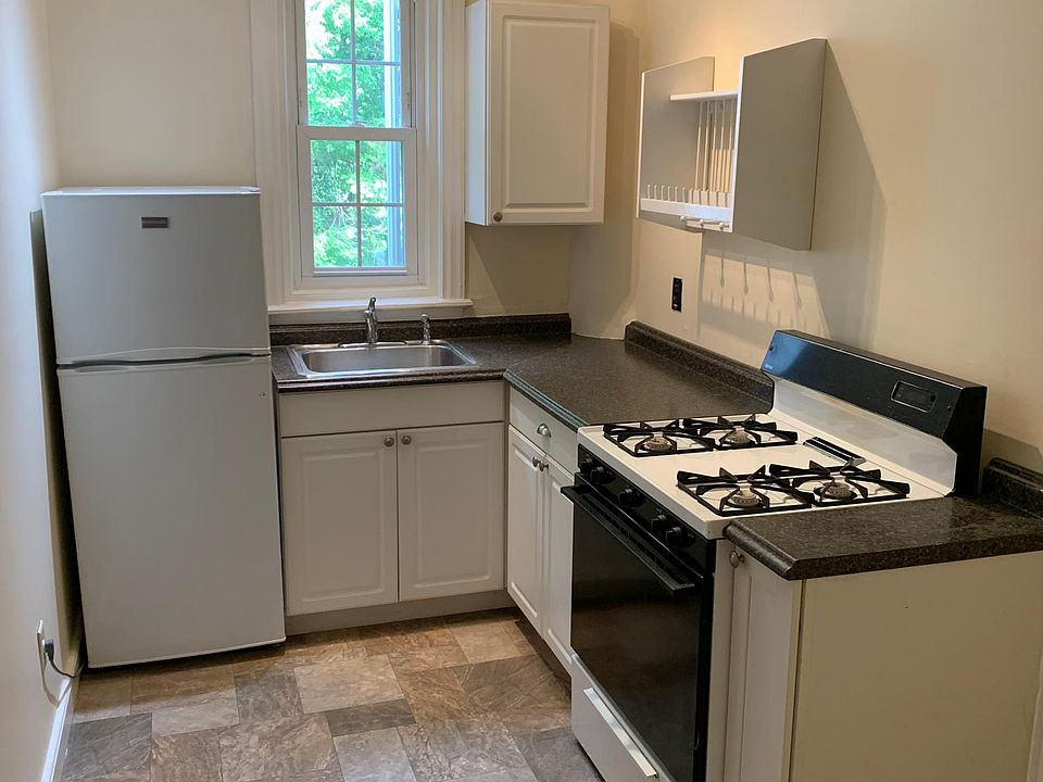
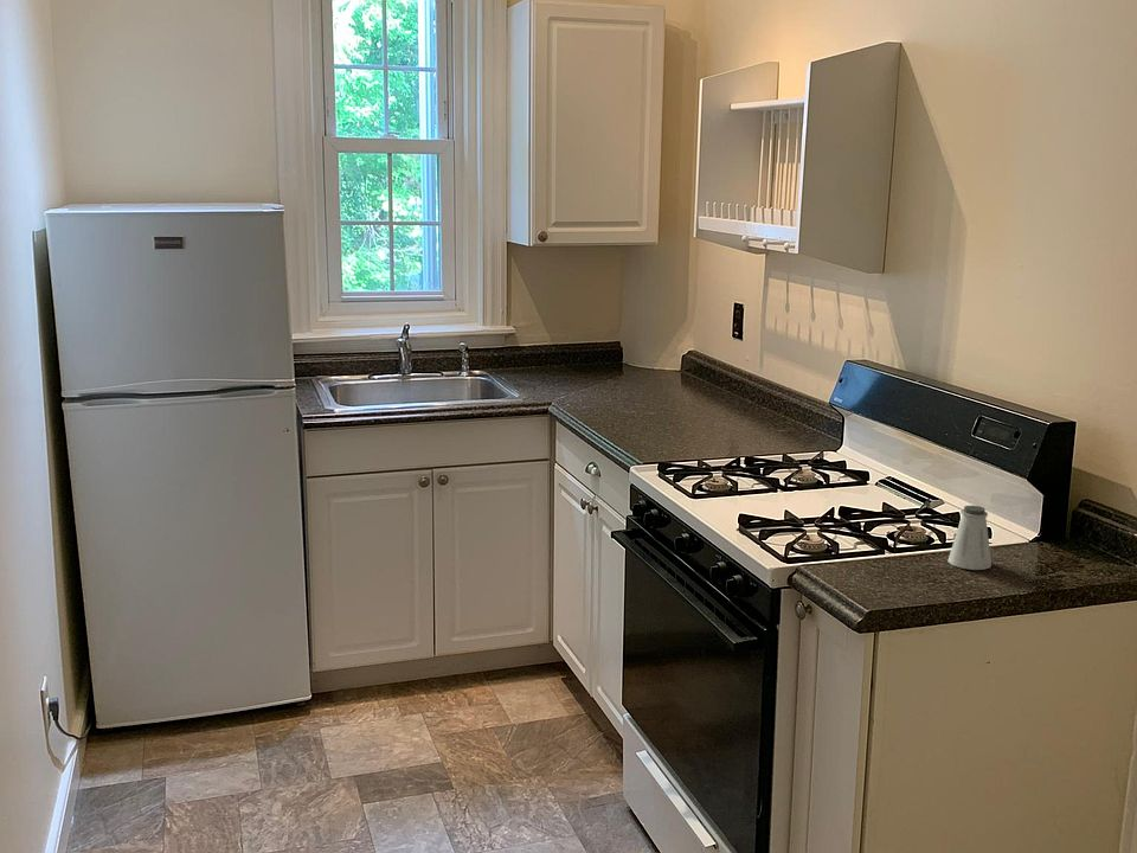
+ saltshaker [946,505,993,571]
